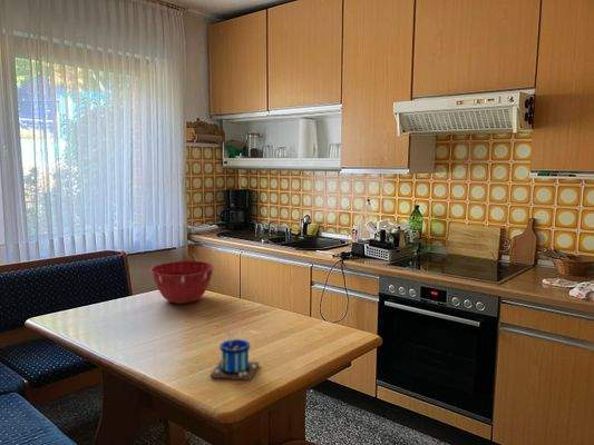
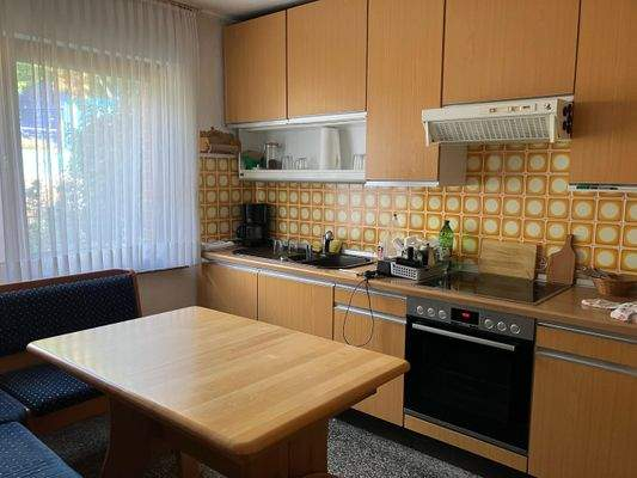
- mixing bowl [149,260,215,305]
- mug [210,314,260,382]
